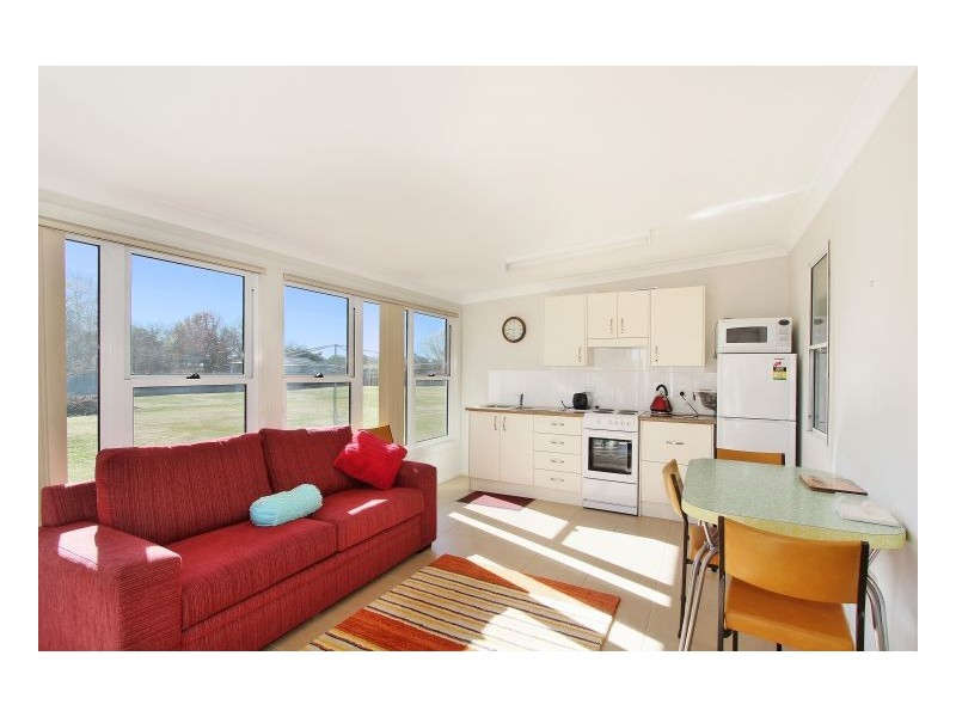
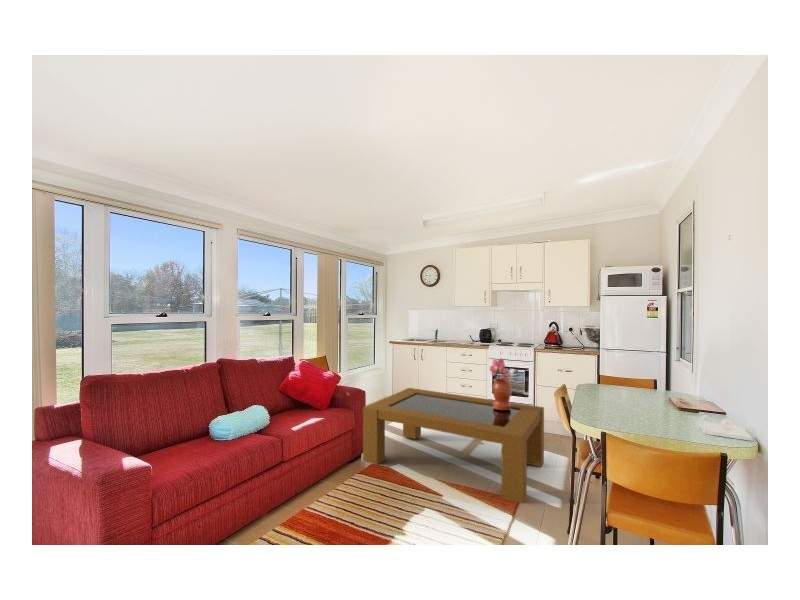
+ coffee table [362,387,545,504]
+ potted flower [489,357,513,410]
